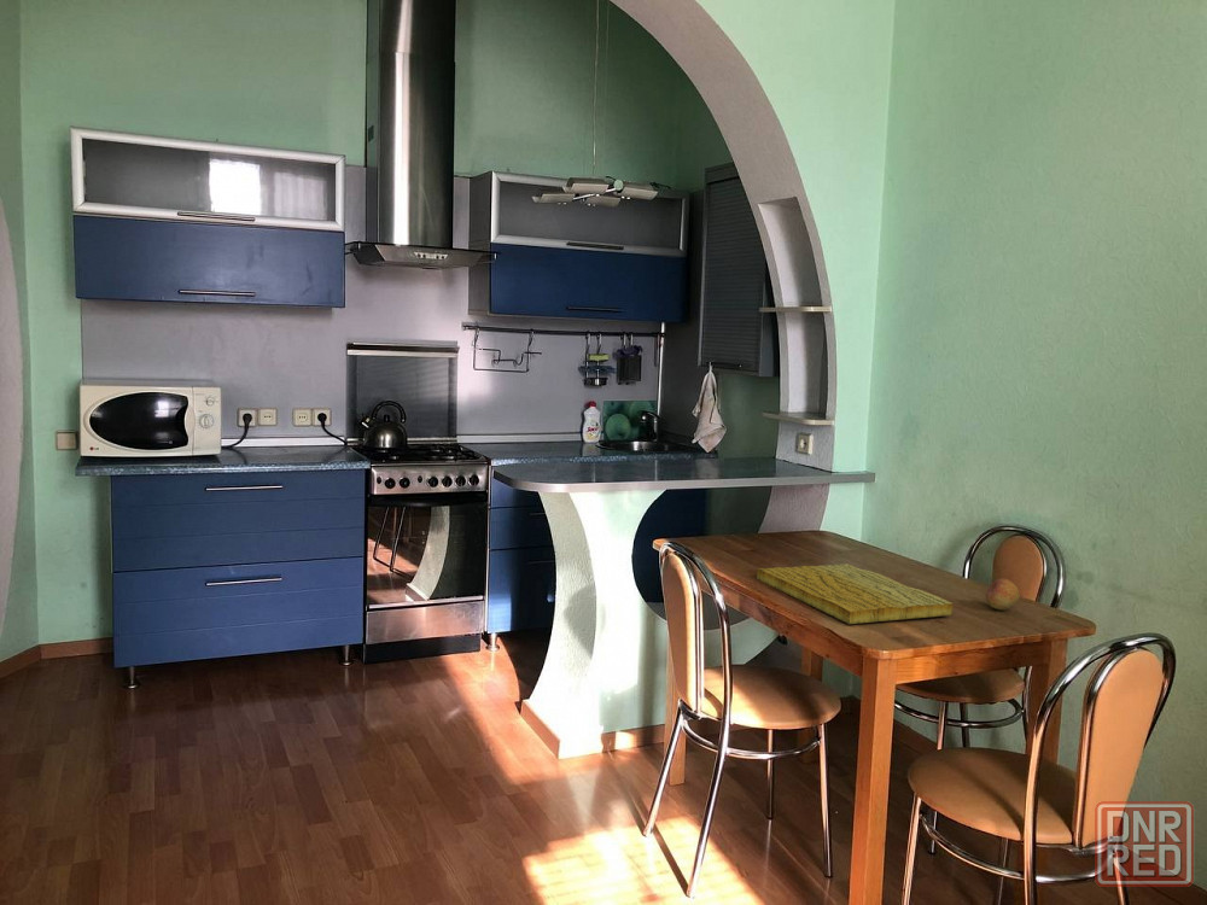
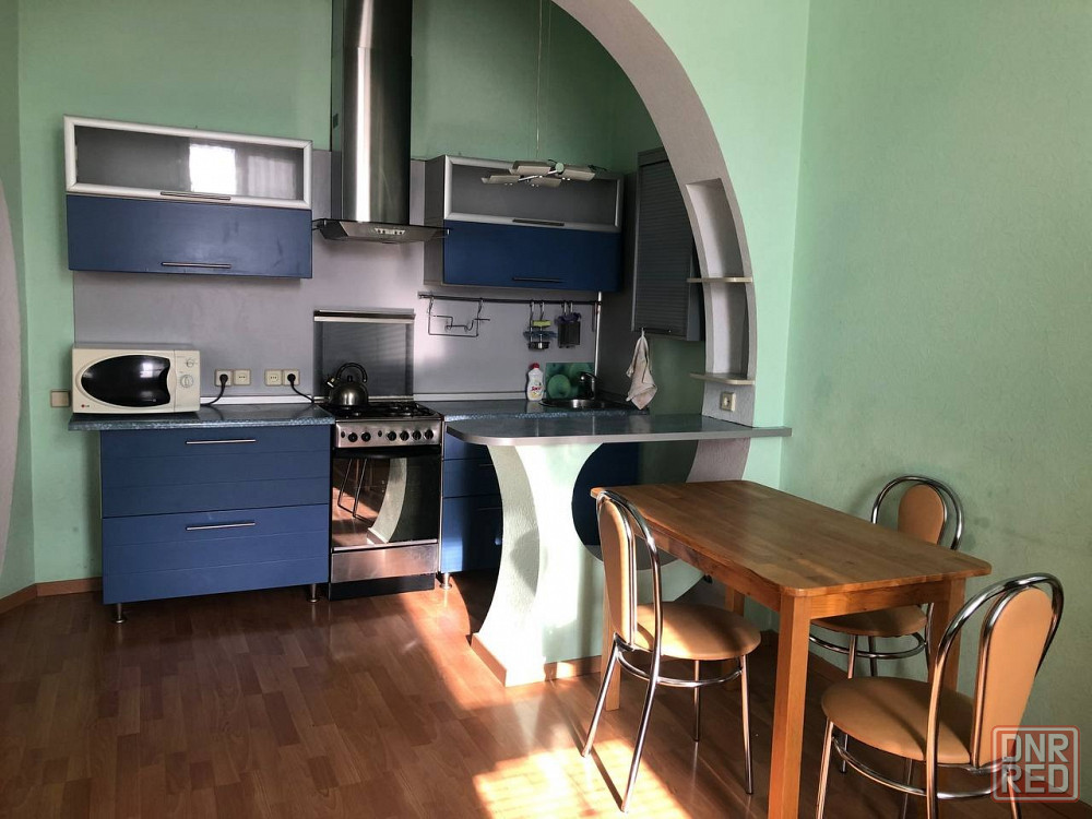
- fruit [985,577,1021,612]
- cutting board [756,562,954,625]
